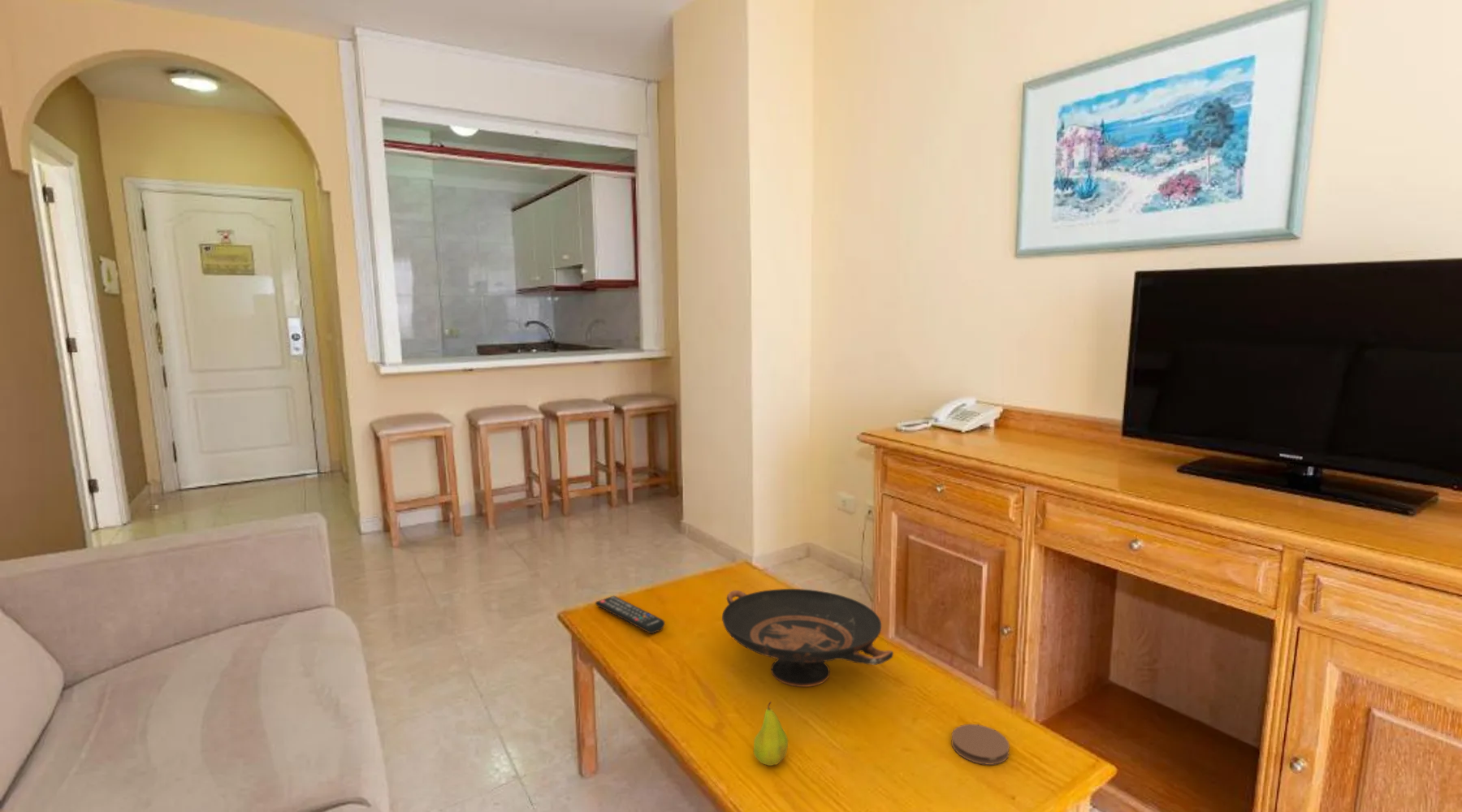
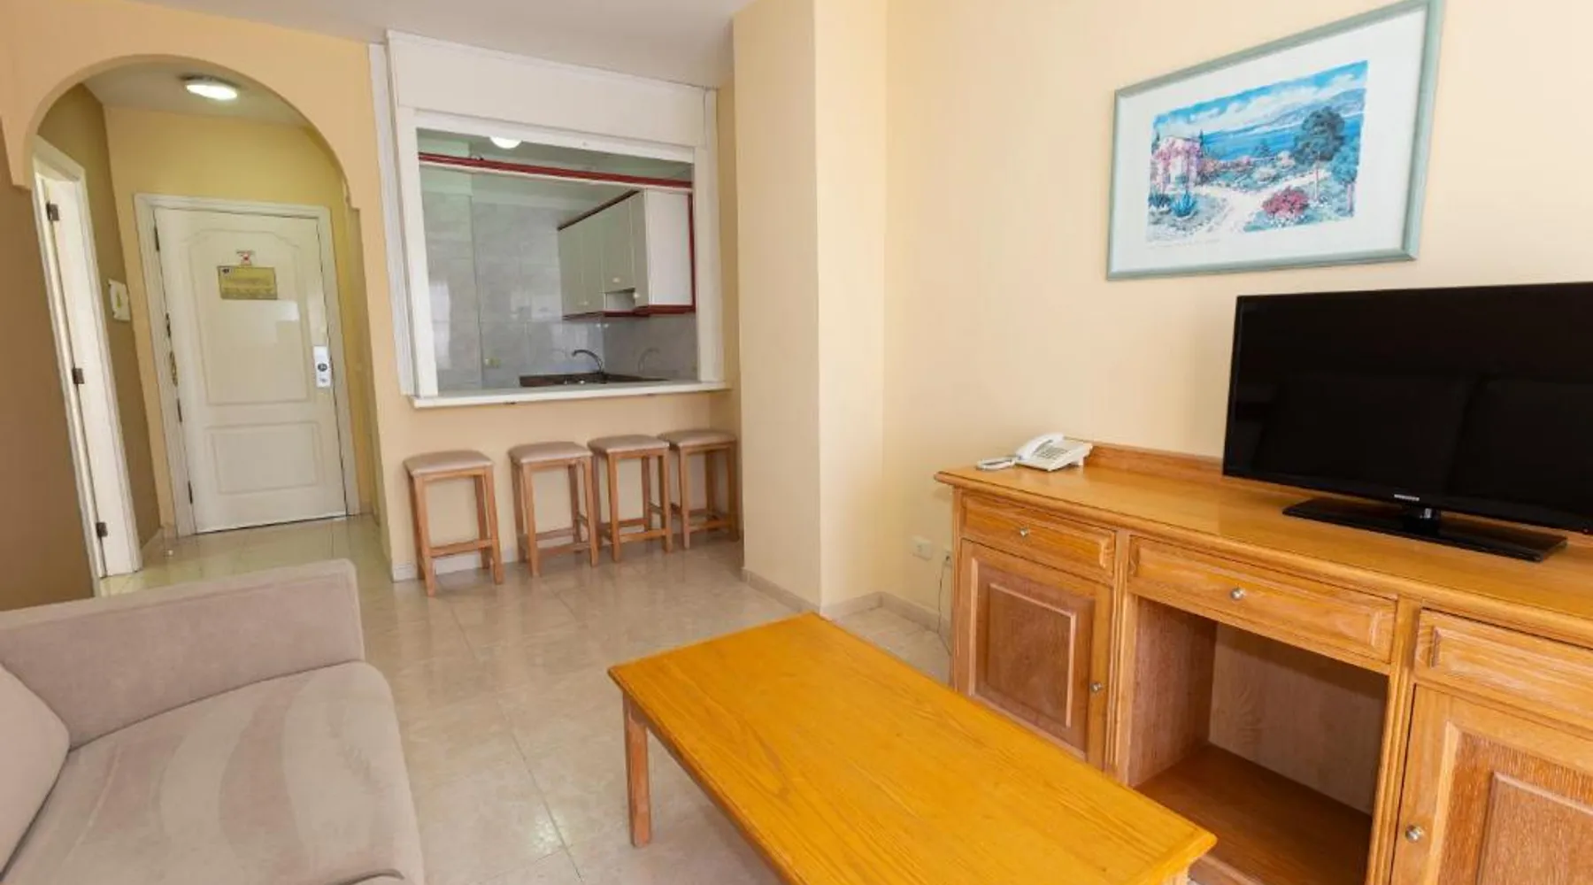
- remote control [595,595,666,634]
- fruit [753,701,789,767]
- coaster [951,723,1010,766]
- decorative bowl [721,588,894,688]
